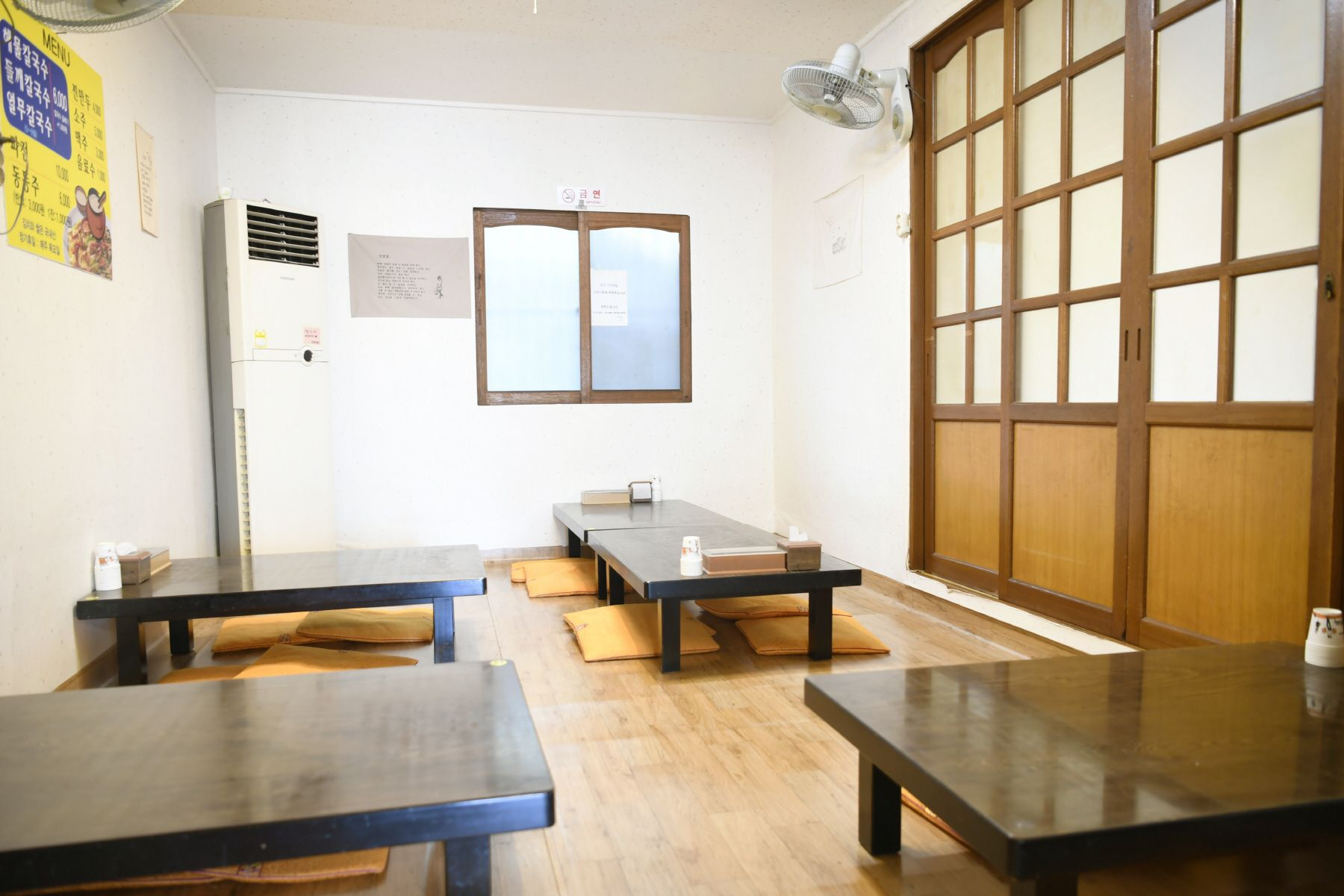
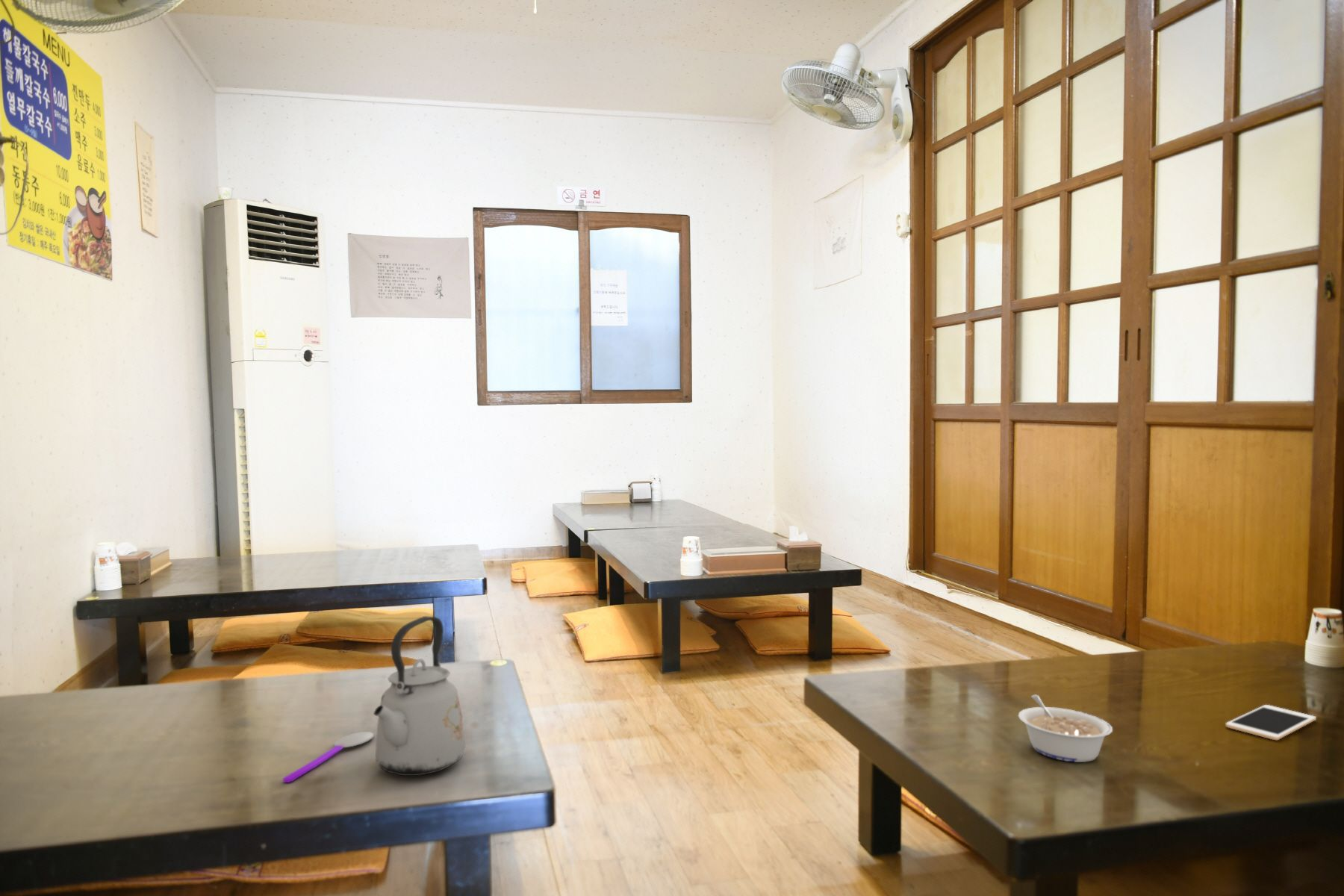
+ legume [1018,694,1113,763]
+ spoon [282,731,375,783]
+ cell phone [1225,704,1317,741]
+ kettle [373,615,467,777]
